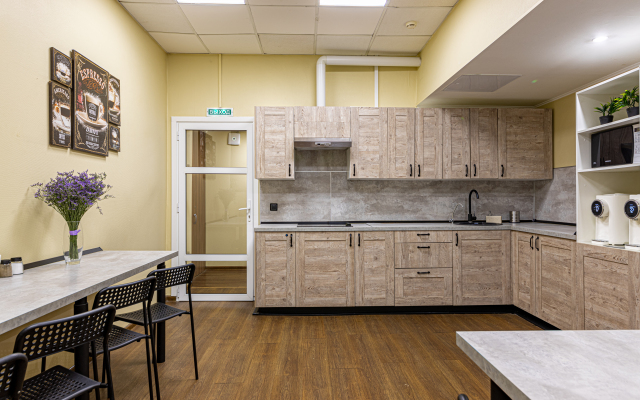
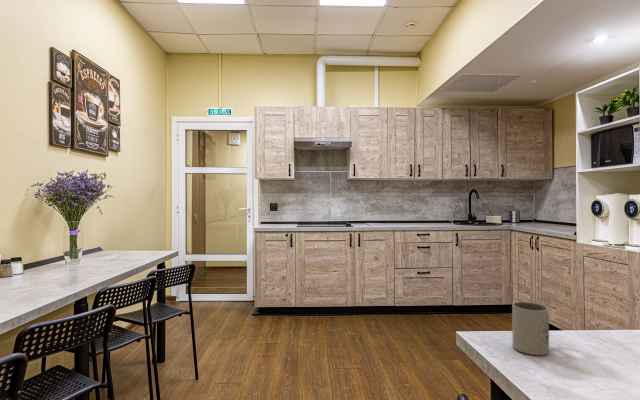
+ mug [511,301,550,356]
